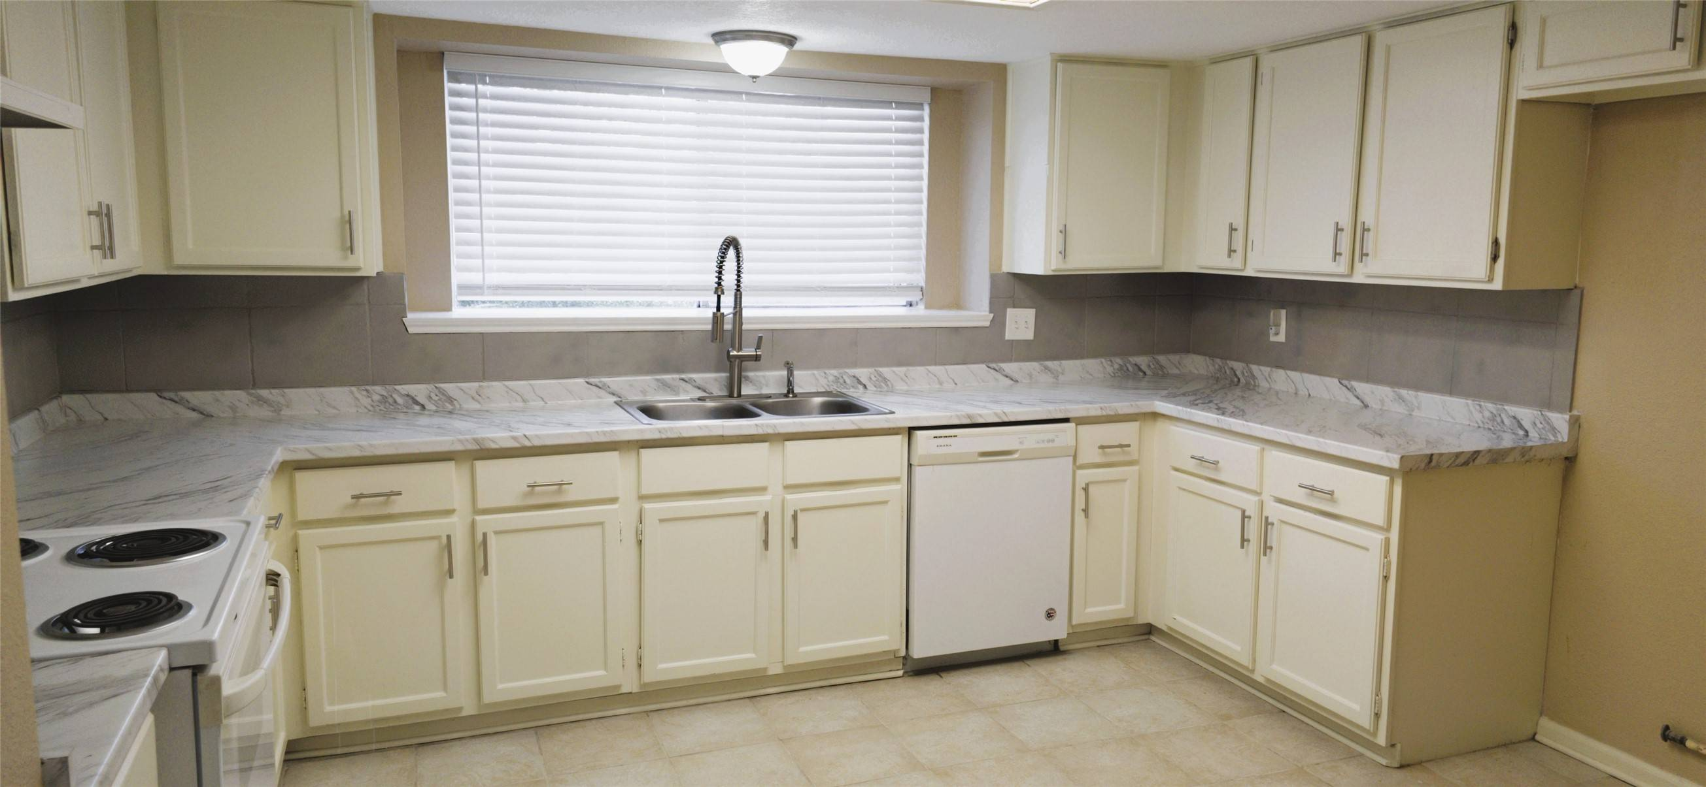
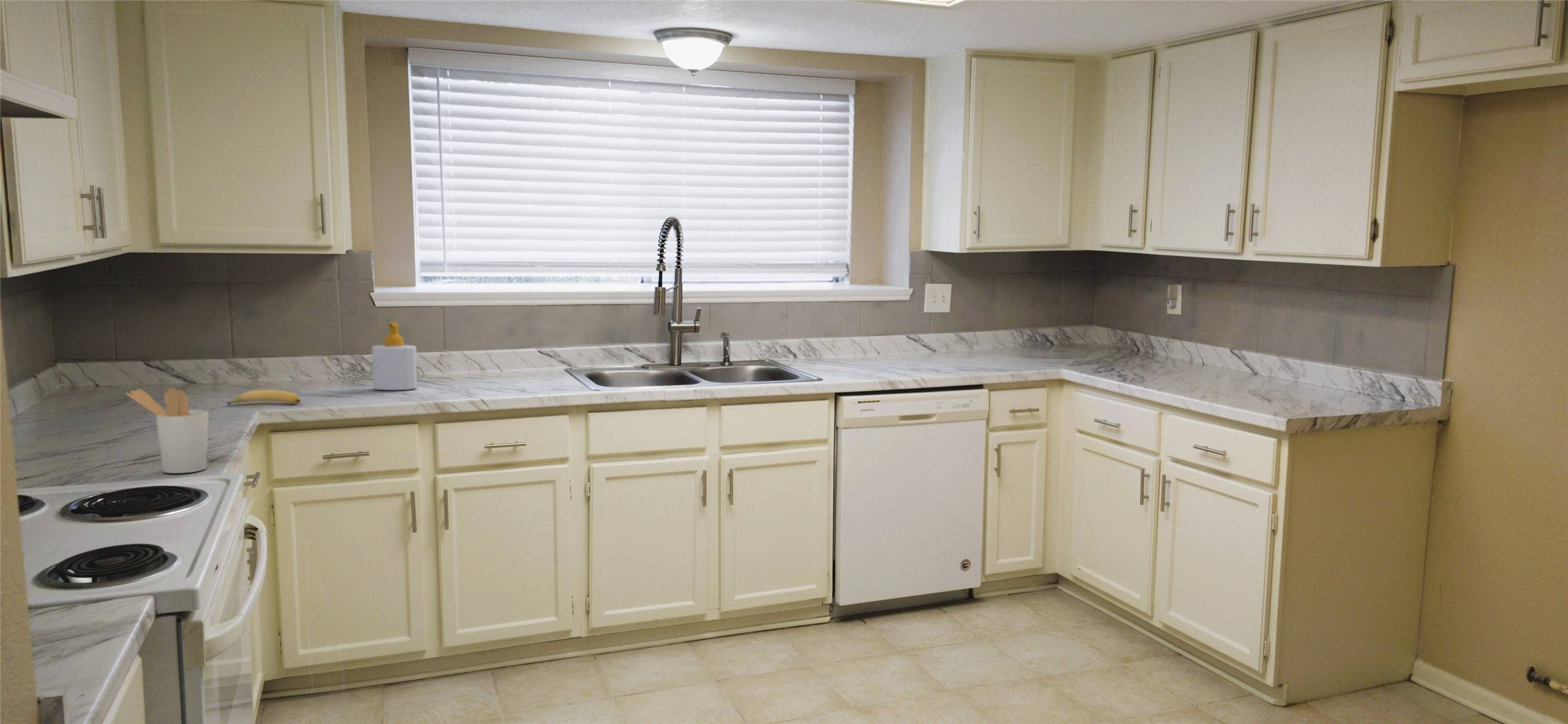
+ banana [226,389,301,406]
+ utensil holder [125,388,209,474]
+ soap bottle [371,322,418,391]
